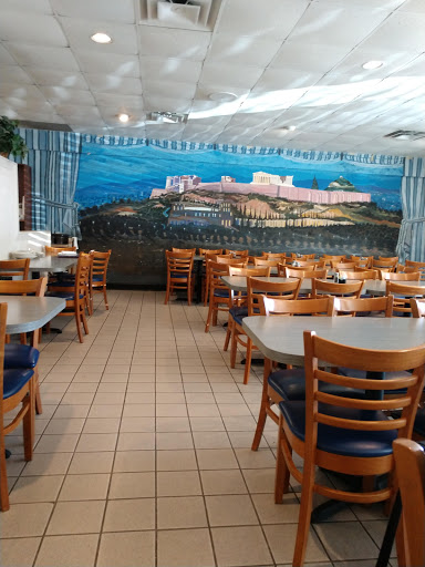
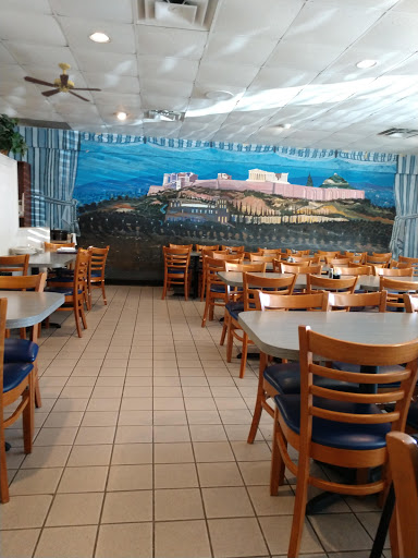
+ ceiling fan [23,62,102,102]
